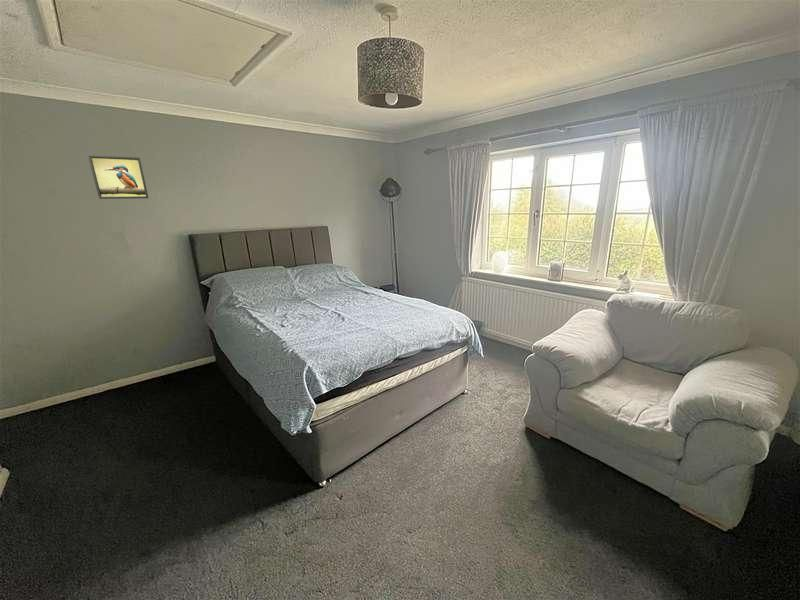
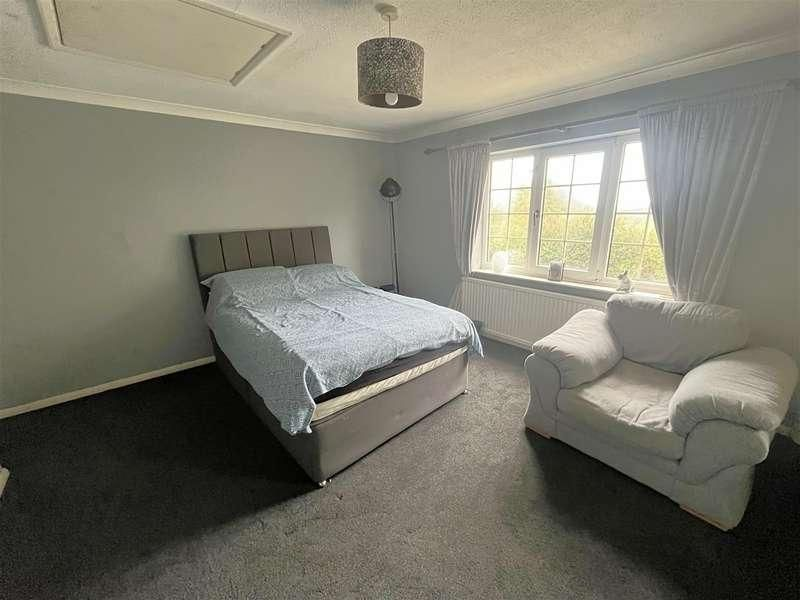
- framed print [87,154,149,200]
